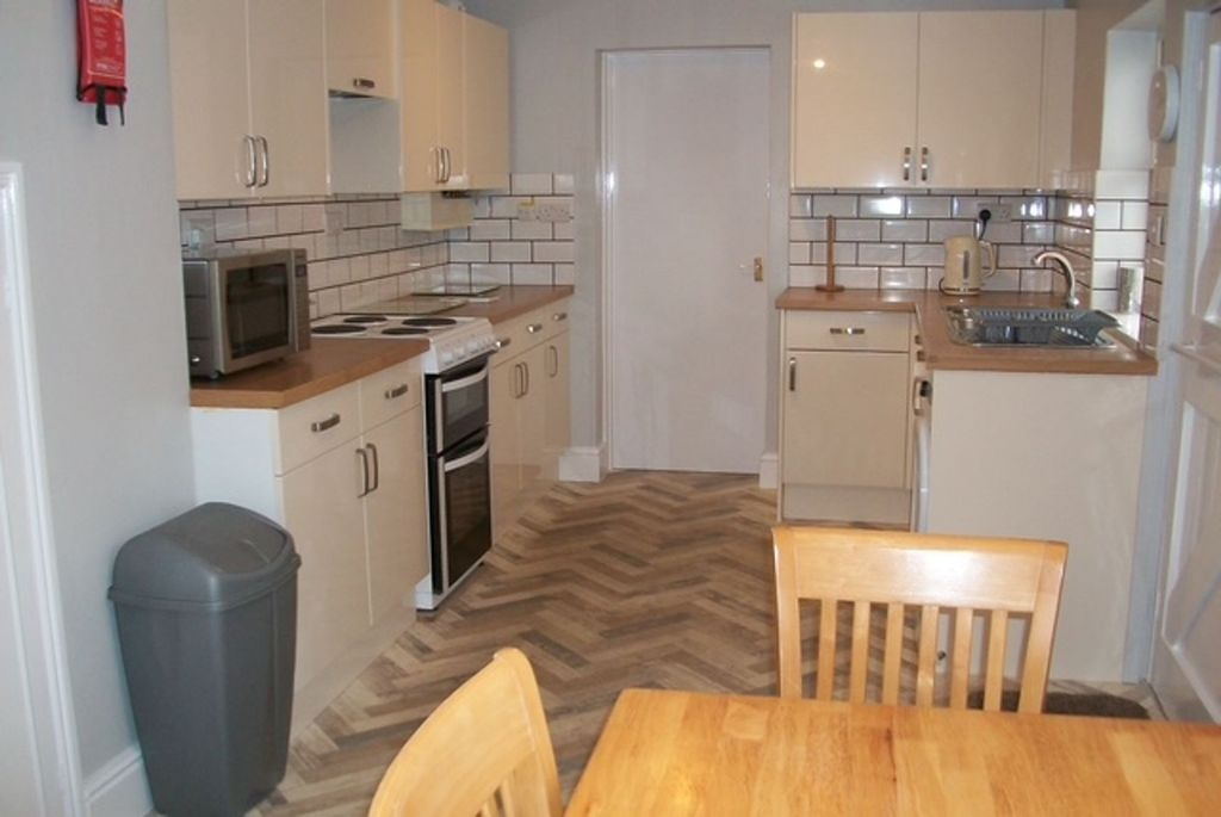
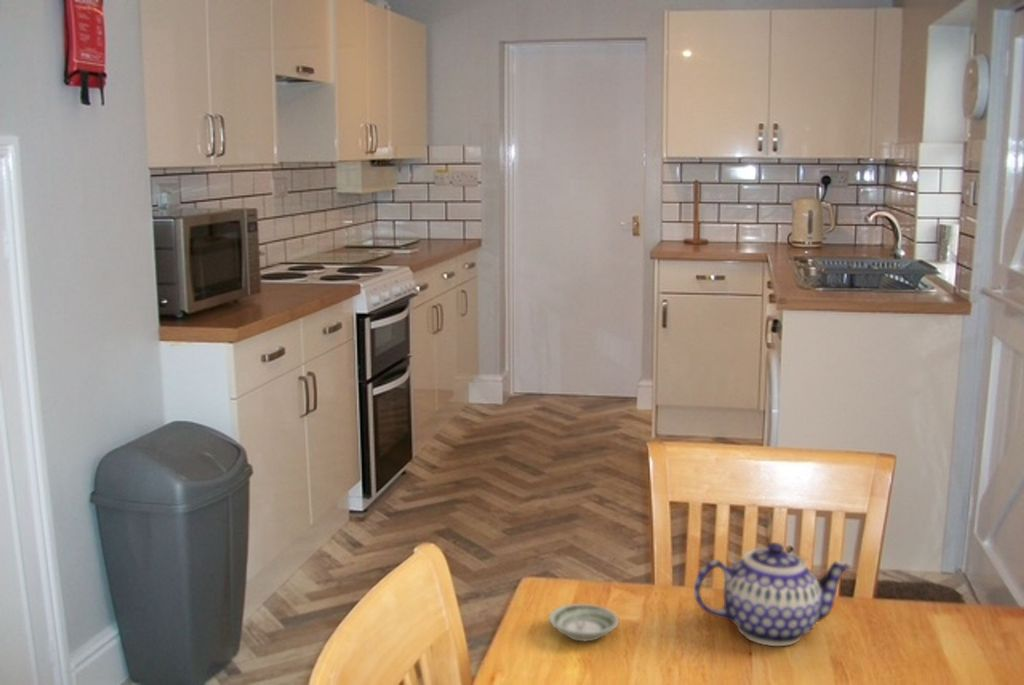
+ saucer [548,603,620,642]
+ teapot [693,541,853,647]
